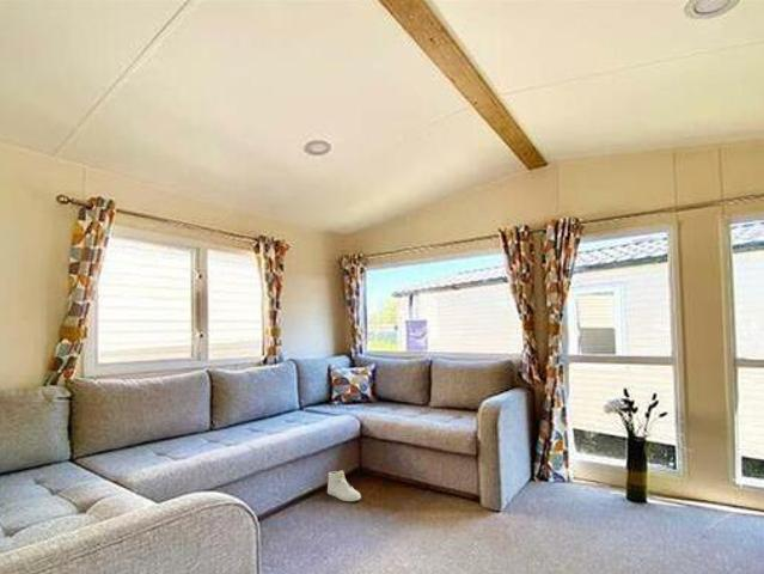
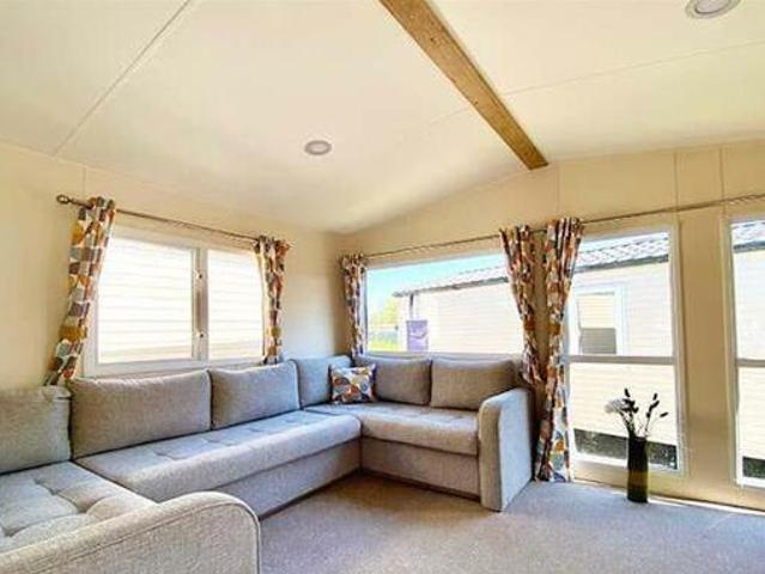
- sneaker [326,470,362,502]
